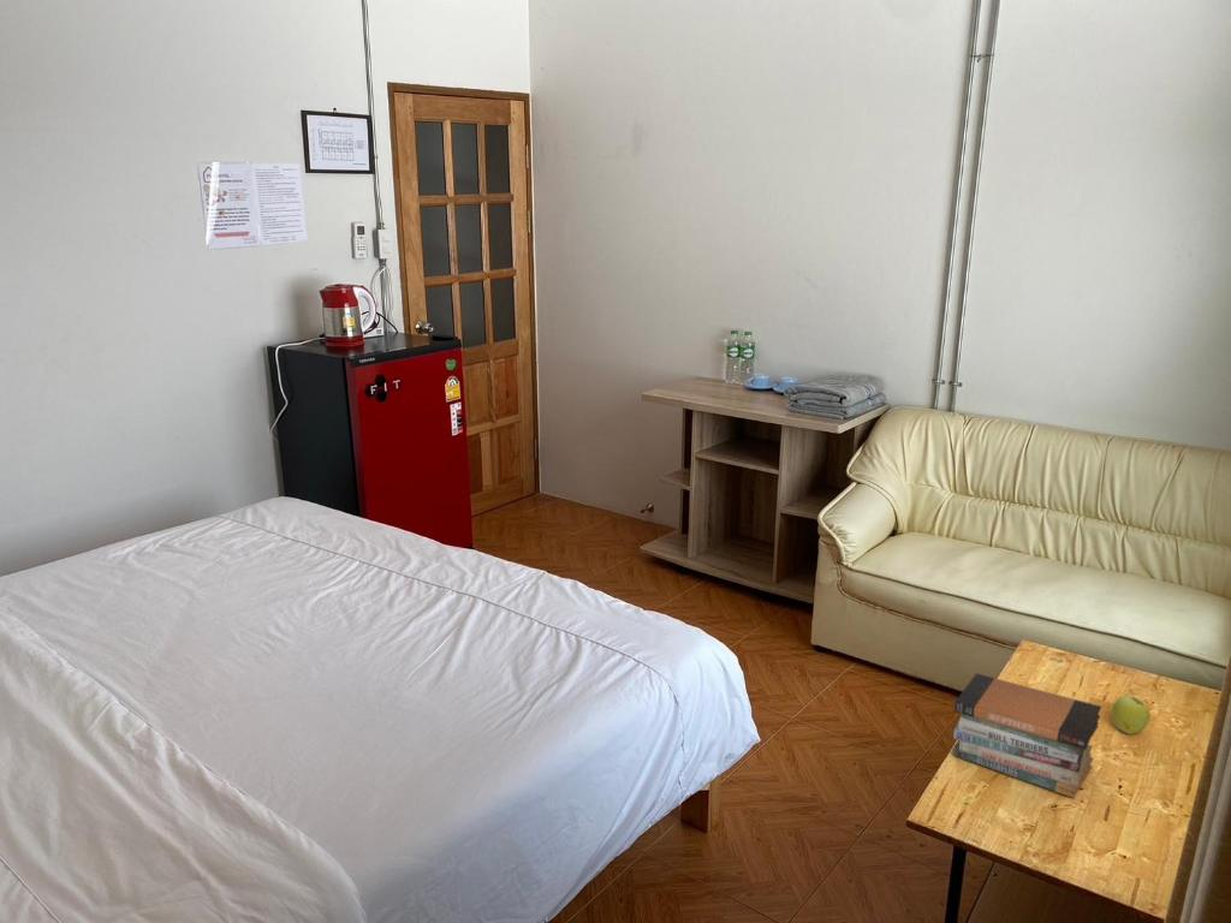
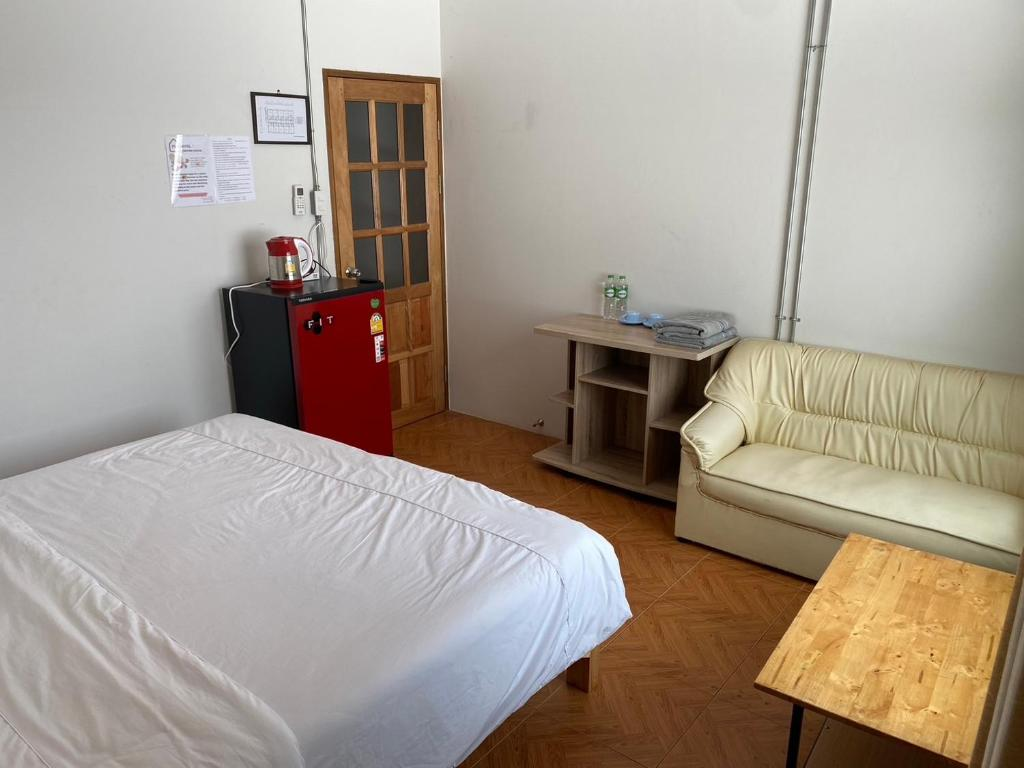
- book stack [952,672,1102,799]
- apple [1111,691,1152,736]
